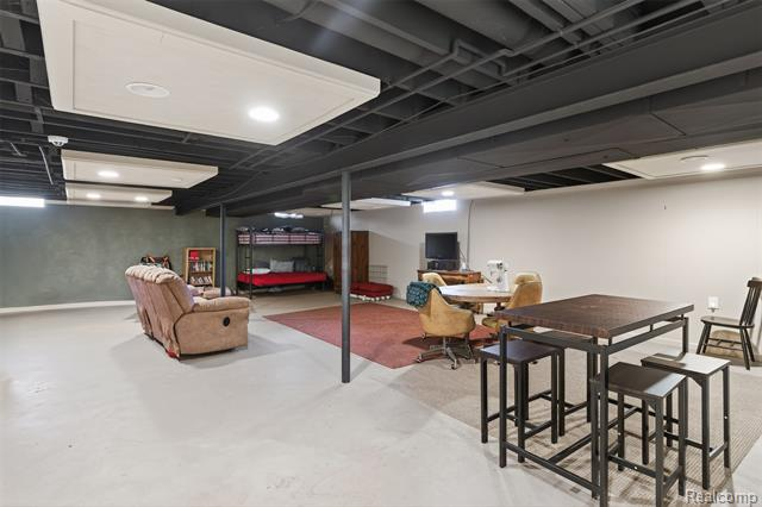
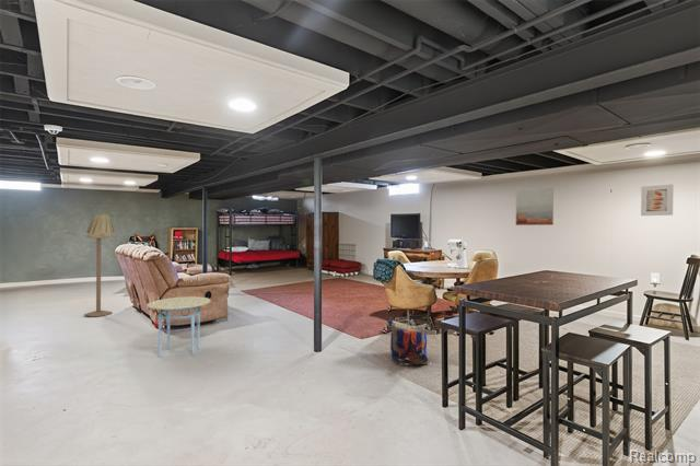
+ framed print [640,184,675,217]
+ backpack [386,319,431,365]
+ floor lamp [83,212,115,317]
+ wall art [515,187,555,226]
+ side table [147,295,212,358]
